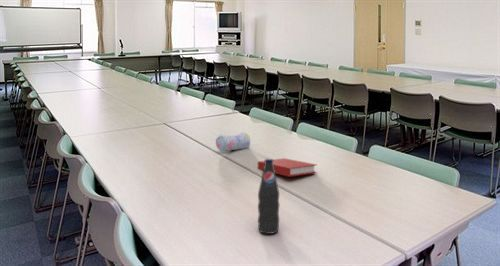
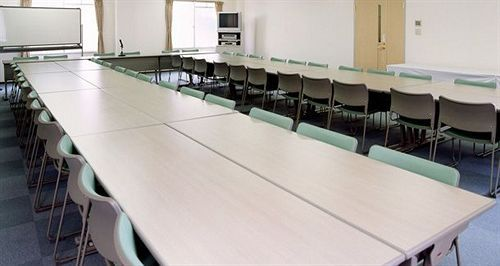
- book [257,157,318,178]
- bottle [257,158,280,235]
- pencil case [215,132,251,152]
